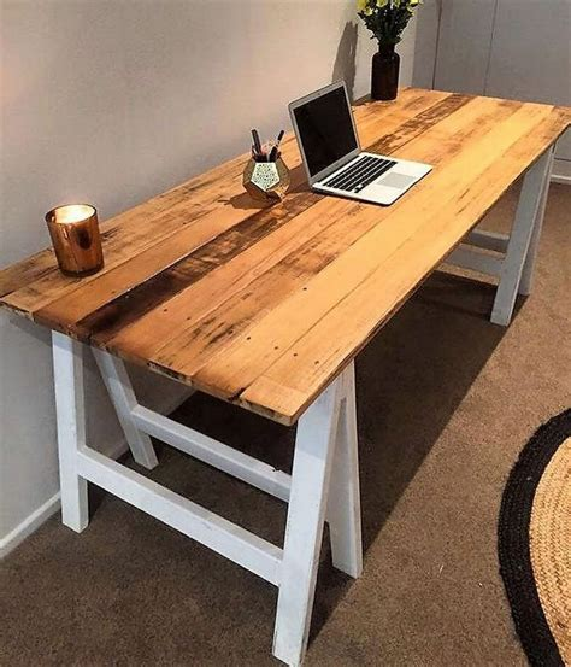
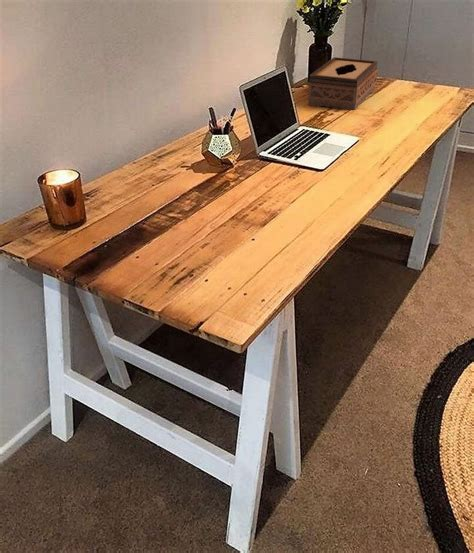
+ tissue box [307,56,379,111]
